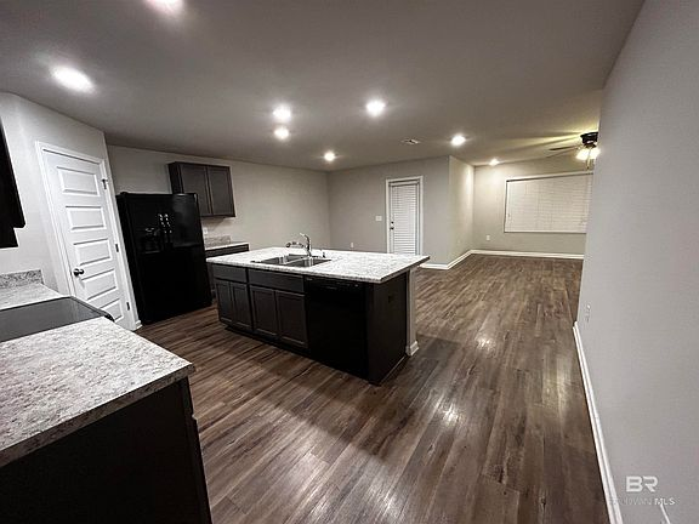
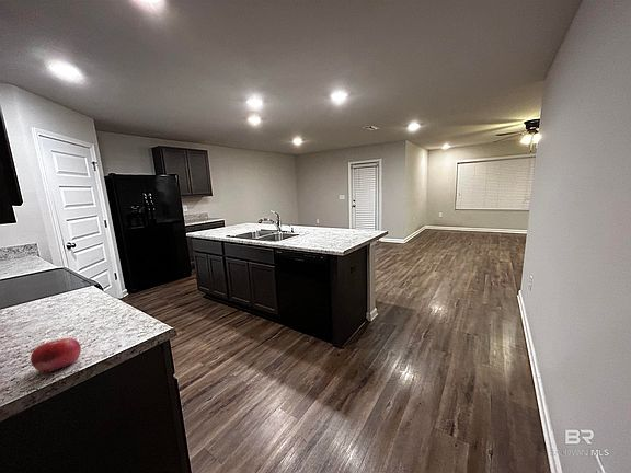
+ fruit [30,337,82,373]
